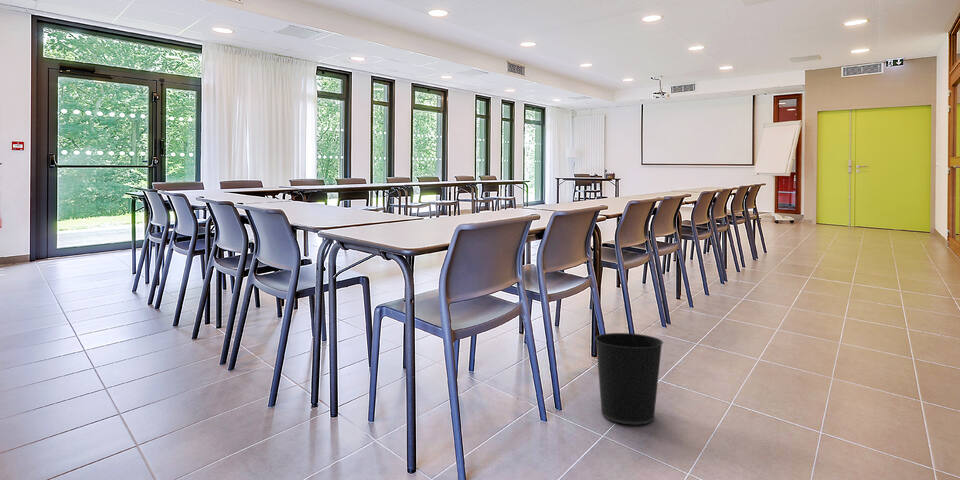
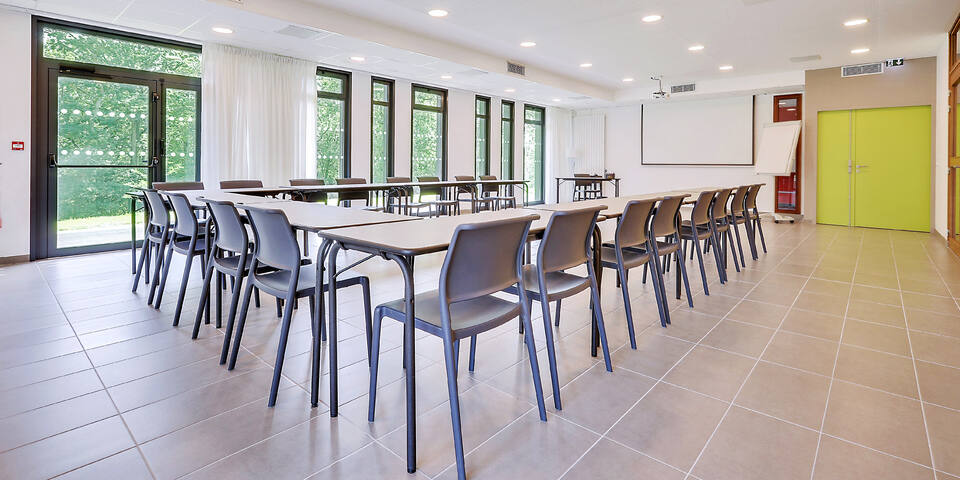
- wastebasket [594,332,664,426]
